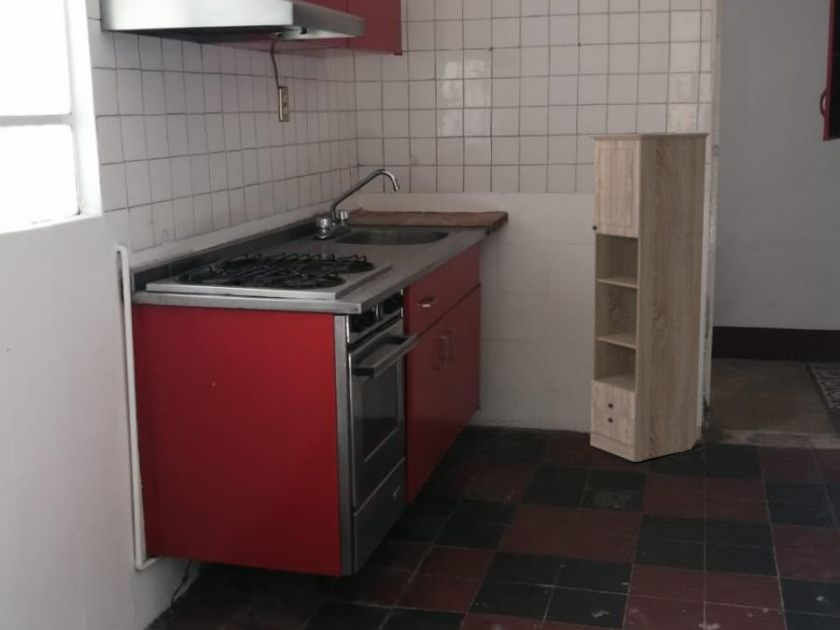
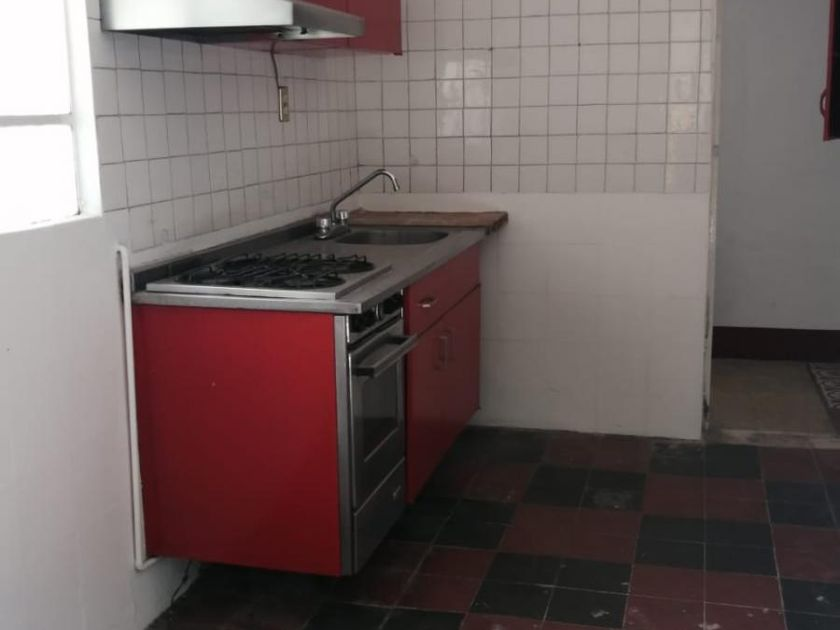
- storage cabinet [588,132,711,463]
